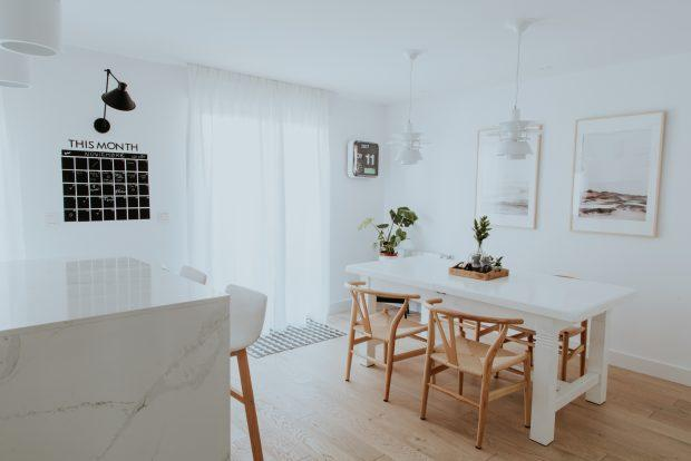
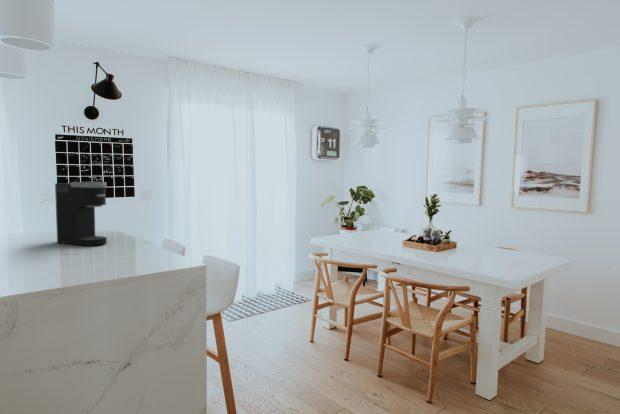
+ coffee maker [54,181,108,247]
